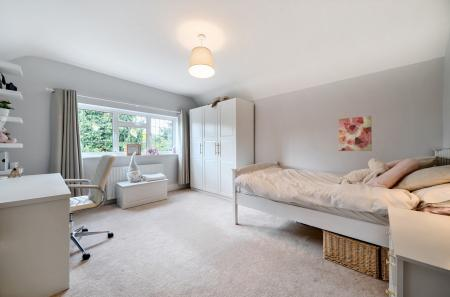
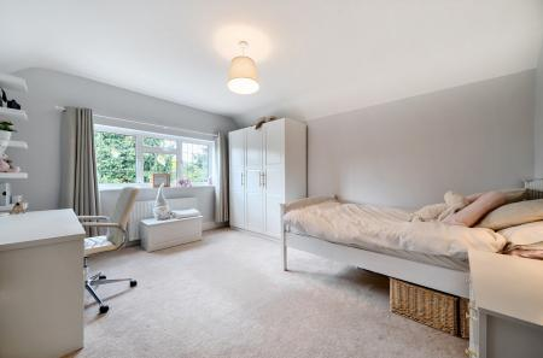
- wall art [338,115,373,152]
